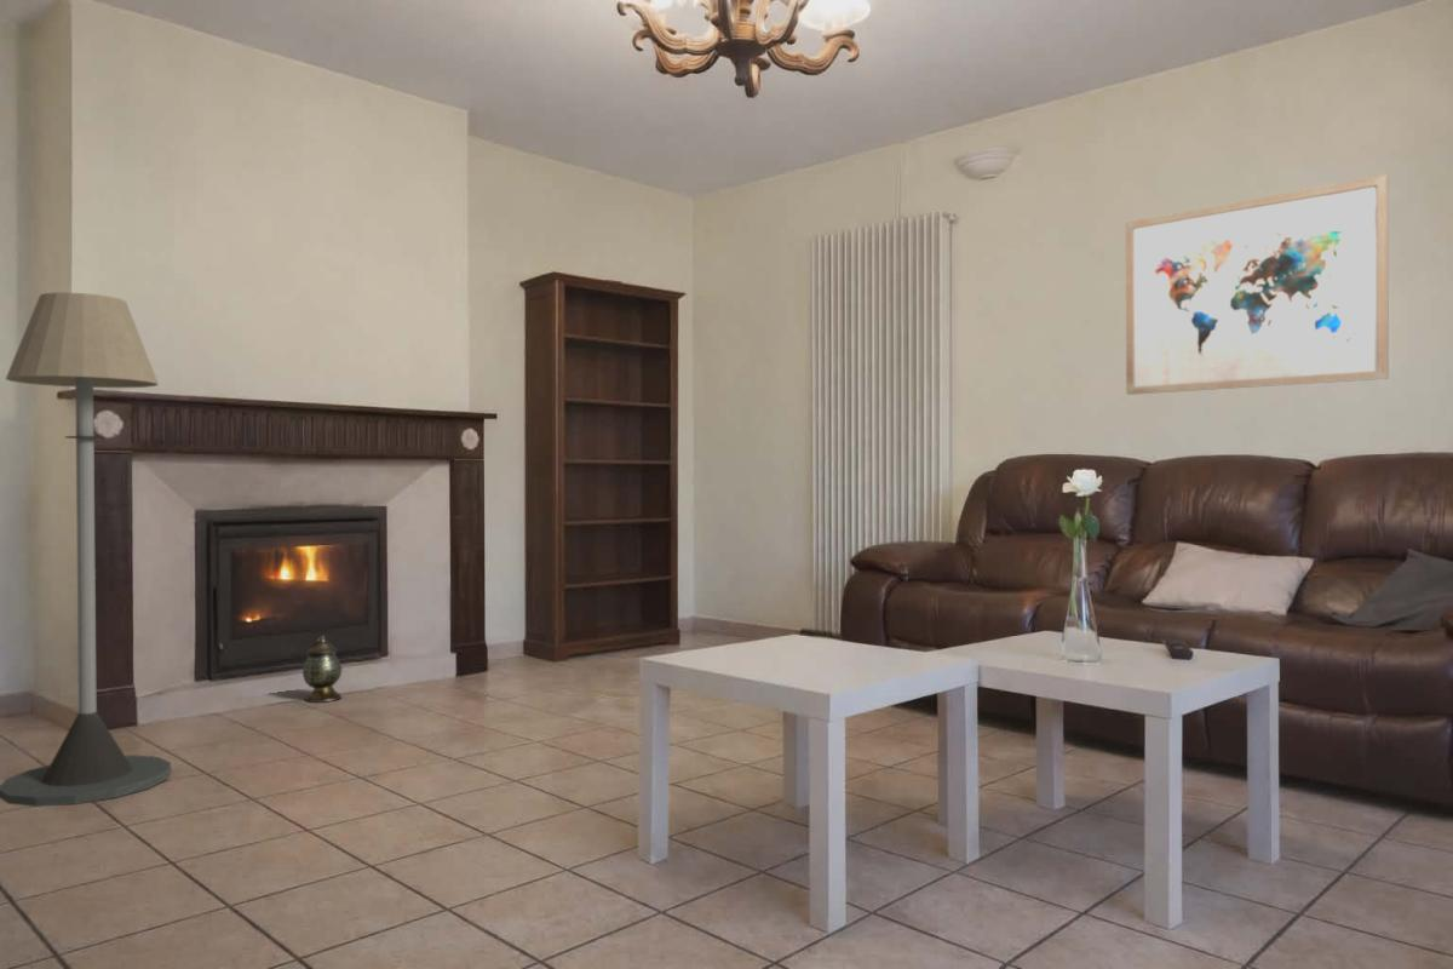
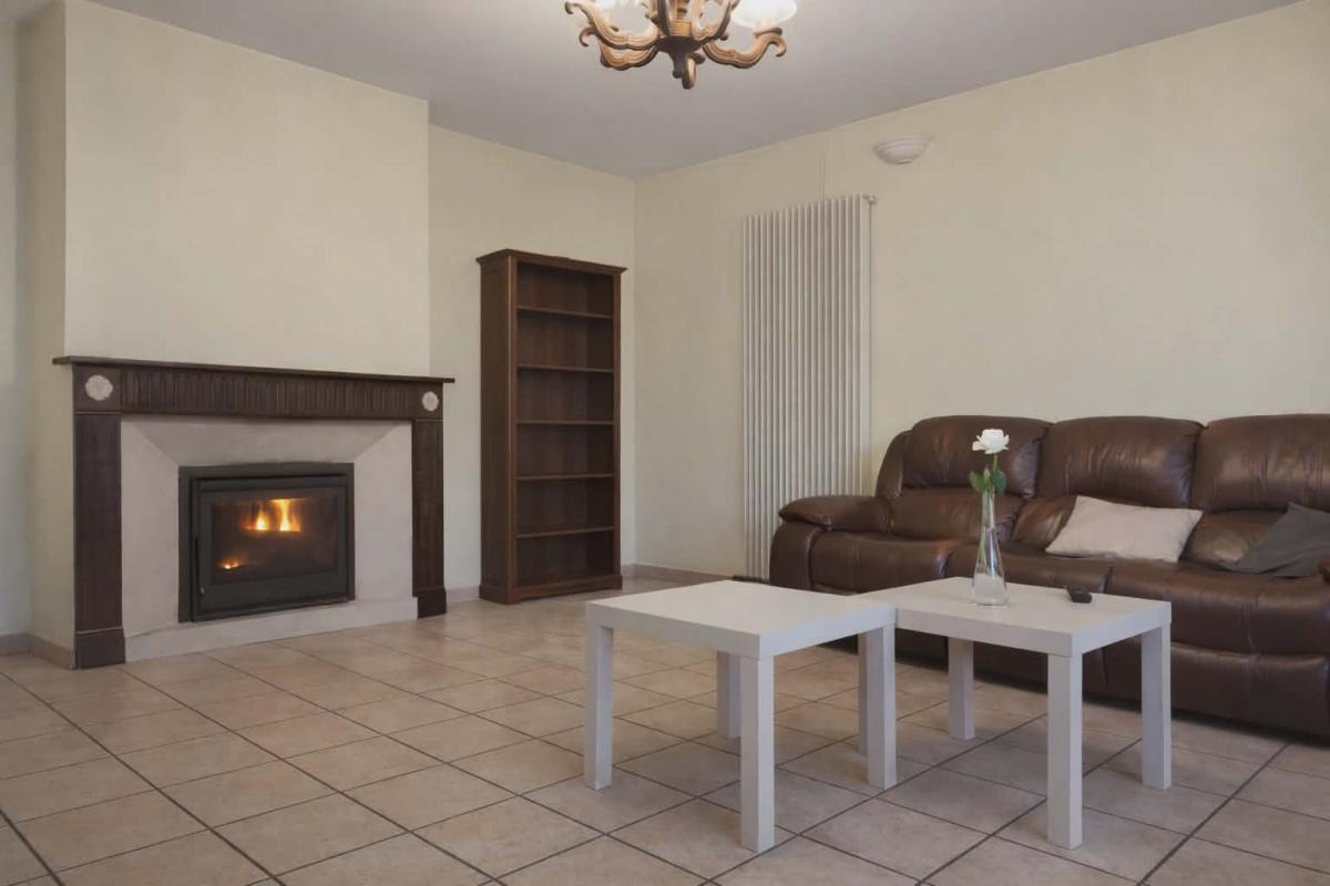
- floor lamp [0,292,172,808]
- lantern [301,633,343,704]
- wall art [1125,174,1390,396]
